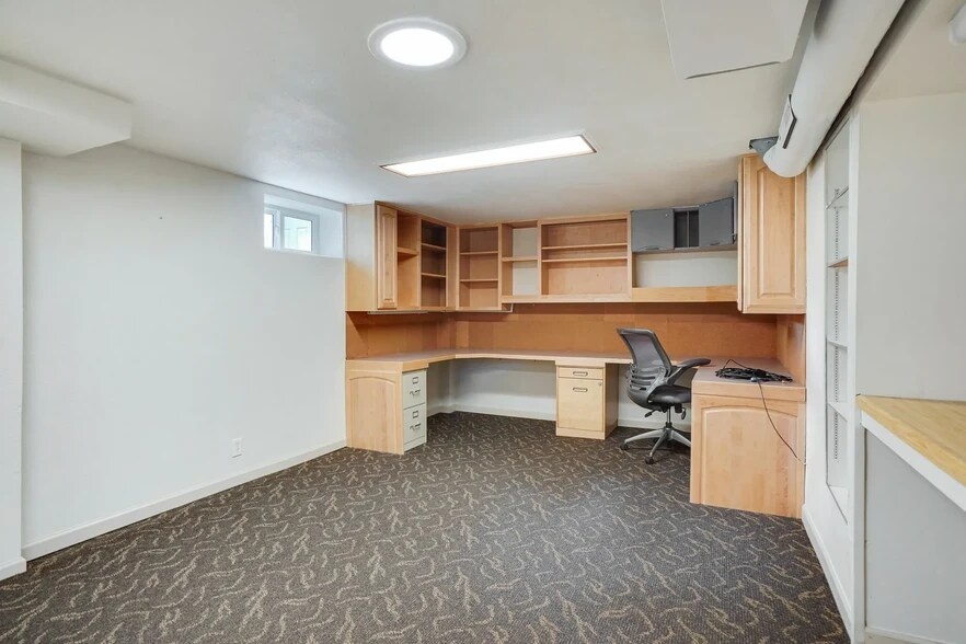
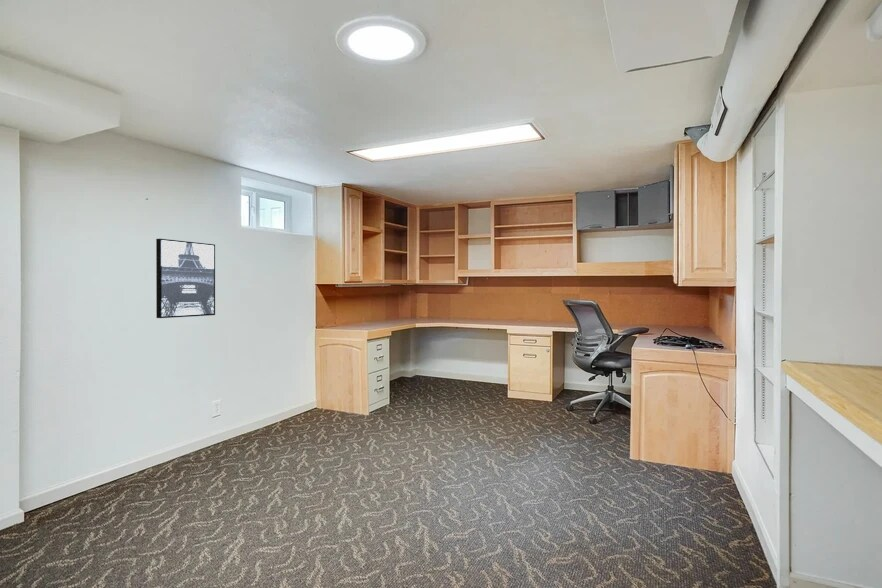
+ wall art [155,238,216,319]
